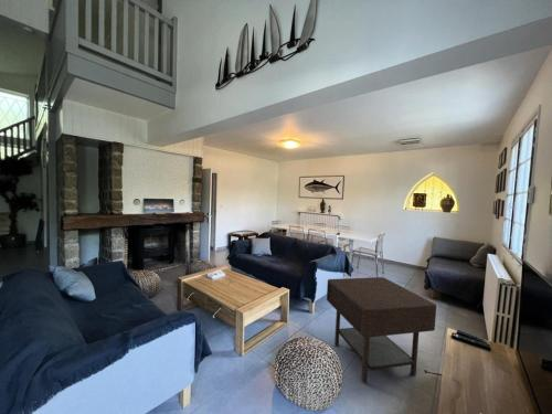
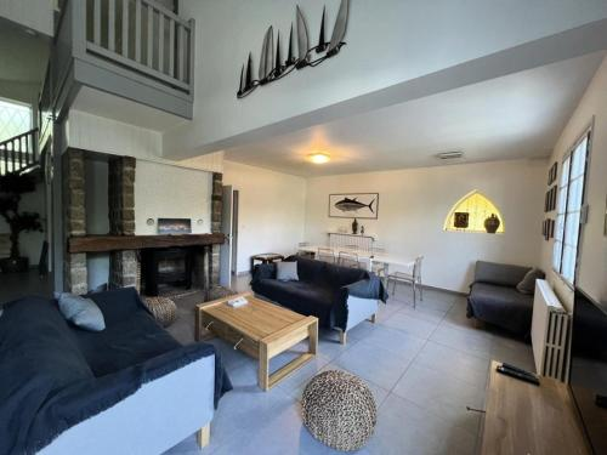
- side table [326,276,437,384]
